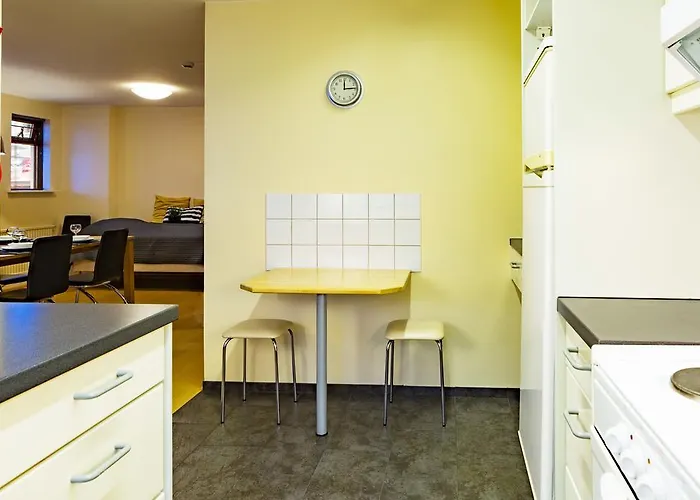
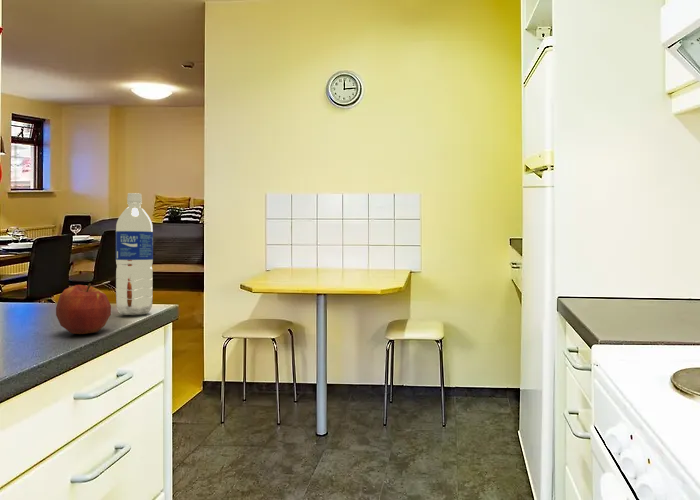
+ water bottle [115,192,154,316]
+ apple [55,282,112,335]
